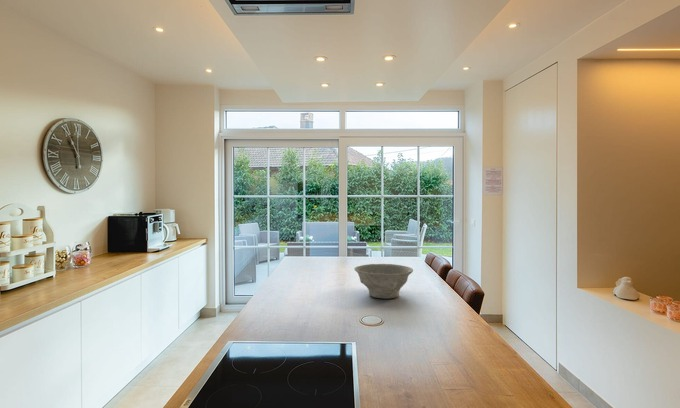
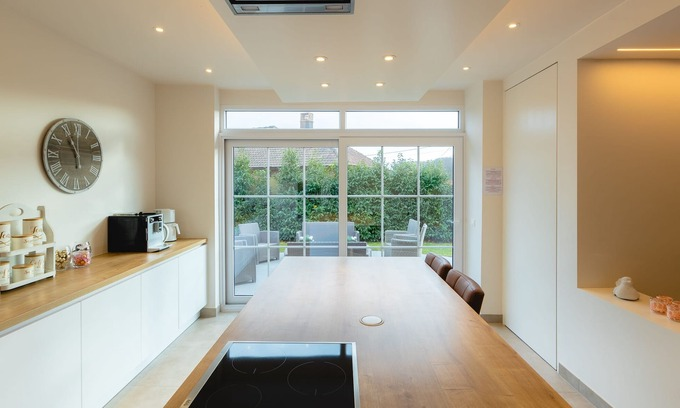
- bowl [353,263,414,299]
